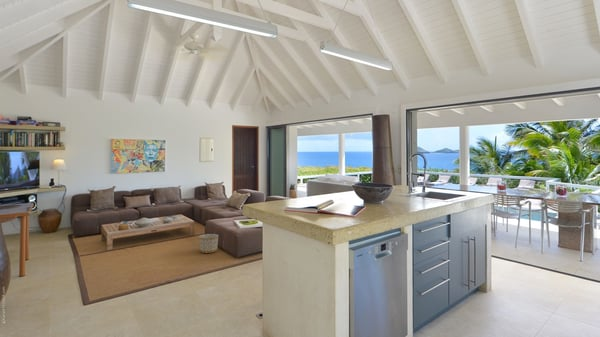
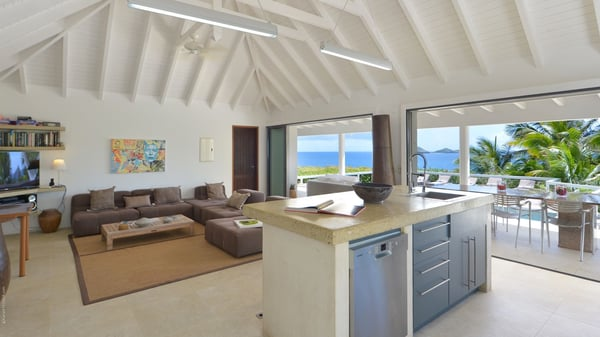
- planter [198,233,219,254]
